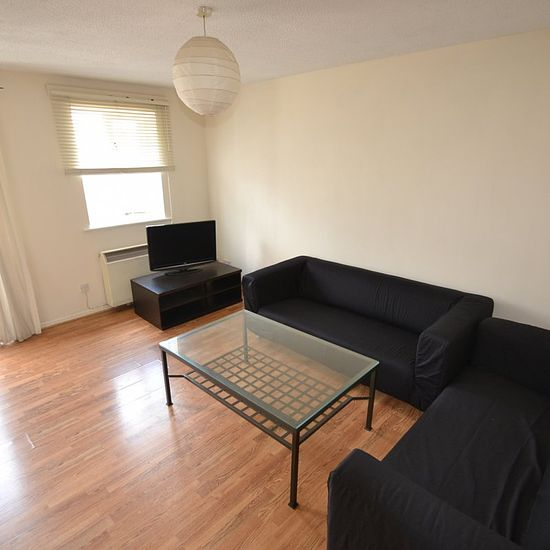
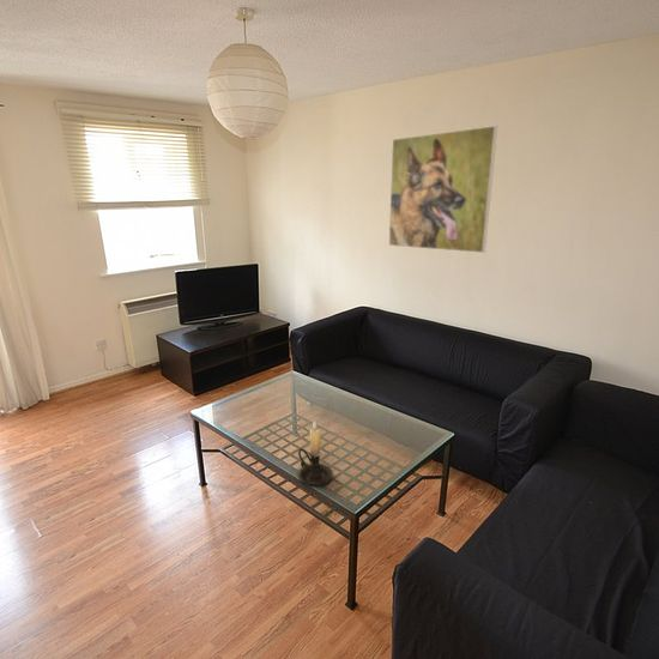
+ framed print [388,125,498,254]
+ candle holder [297,419,334,488]
